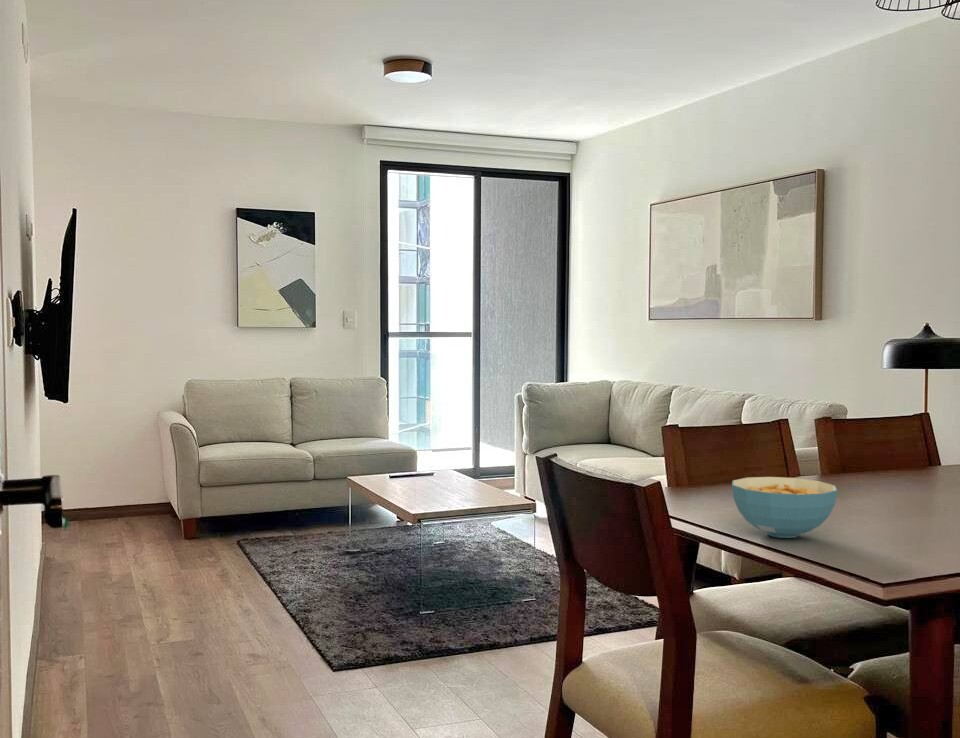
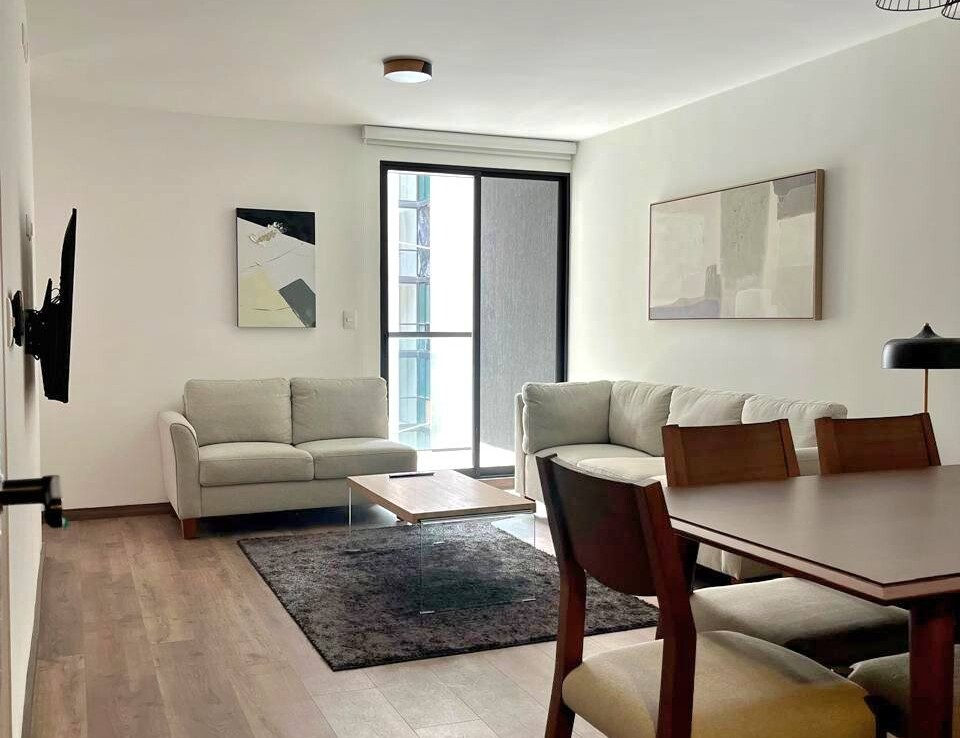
- cereal bowl [731,476,838,539]
